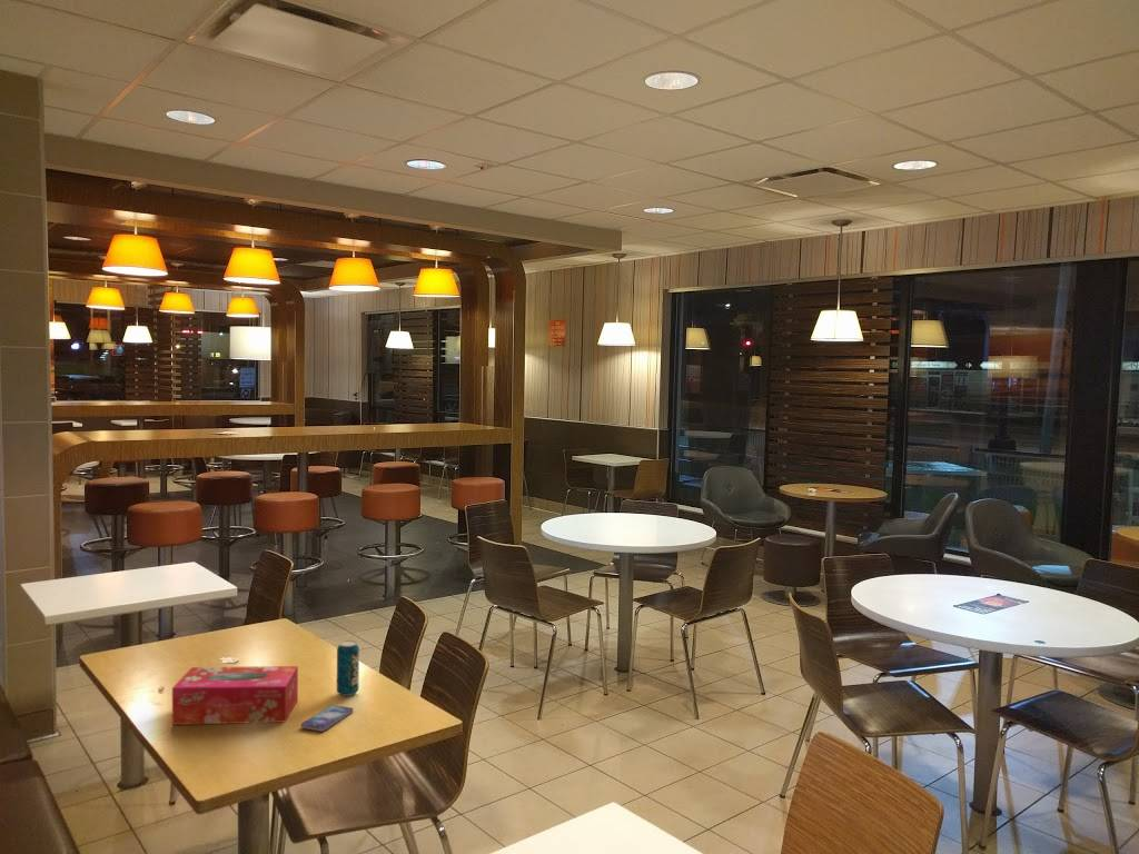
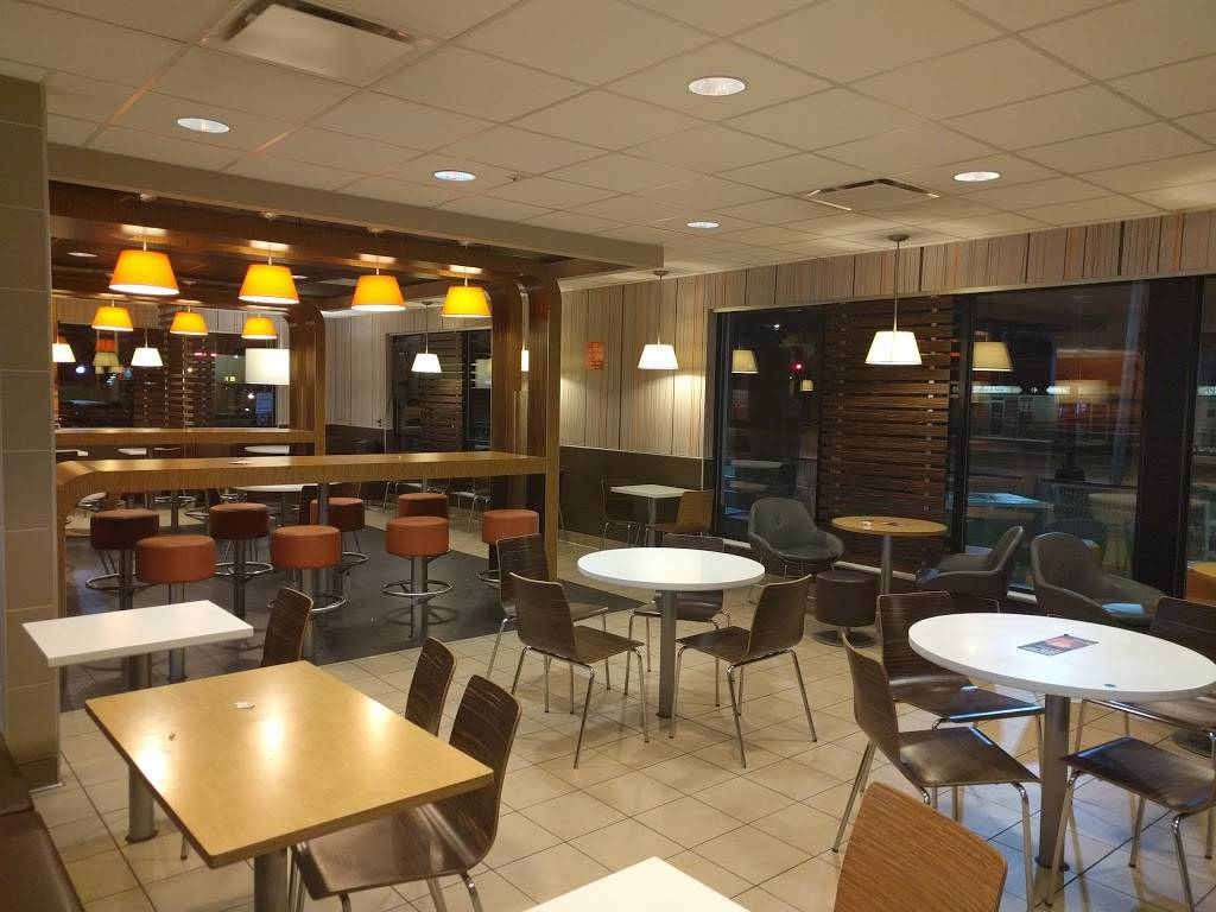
- tissue box [171,665,299,726]
- smartphone [299,704,354,733]
- beverage can [336,639,360,697]
